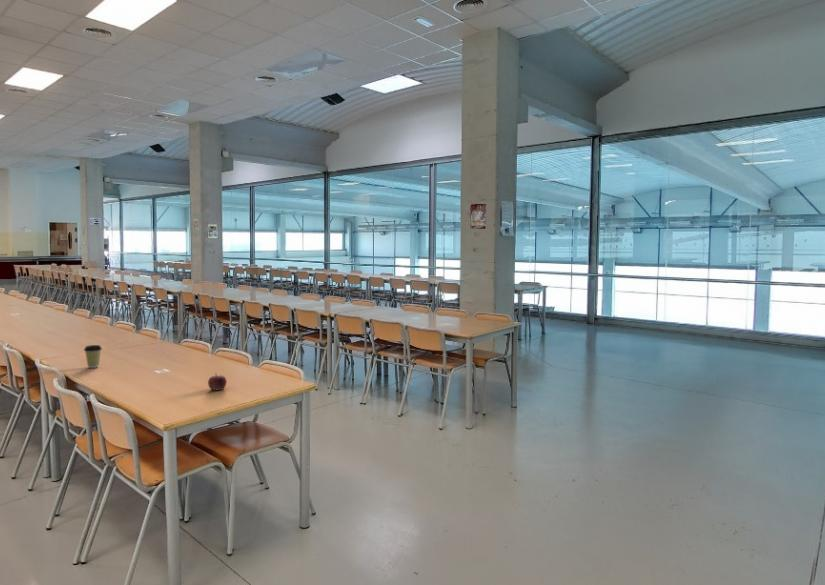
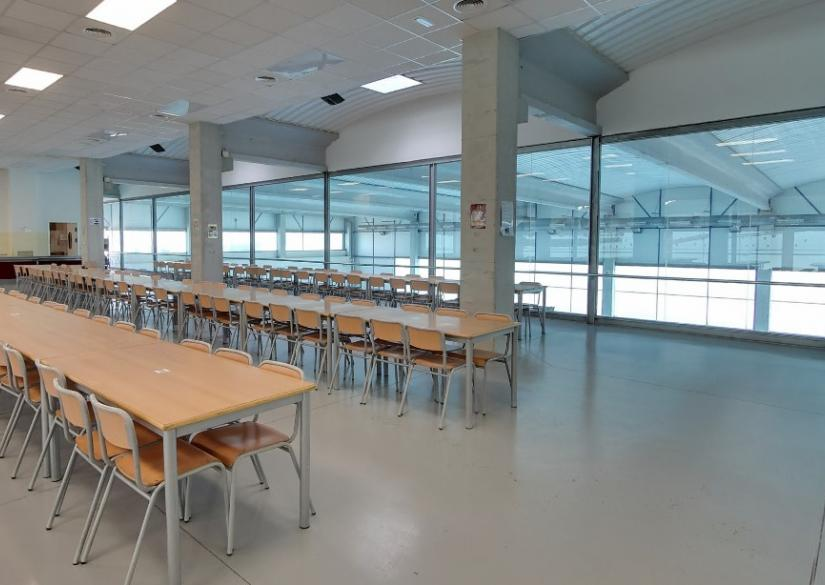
- coffee cup [83,344,103,369]
- fruit [207,372,228,391]
